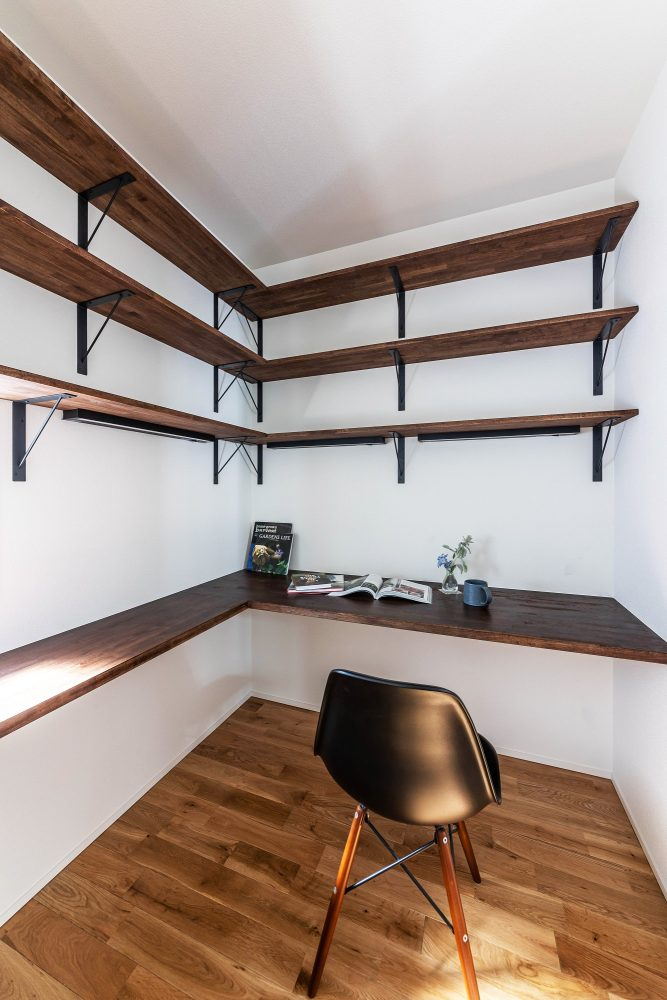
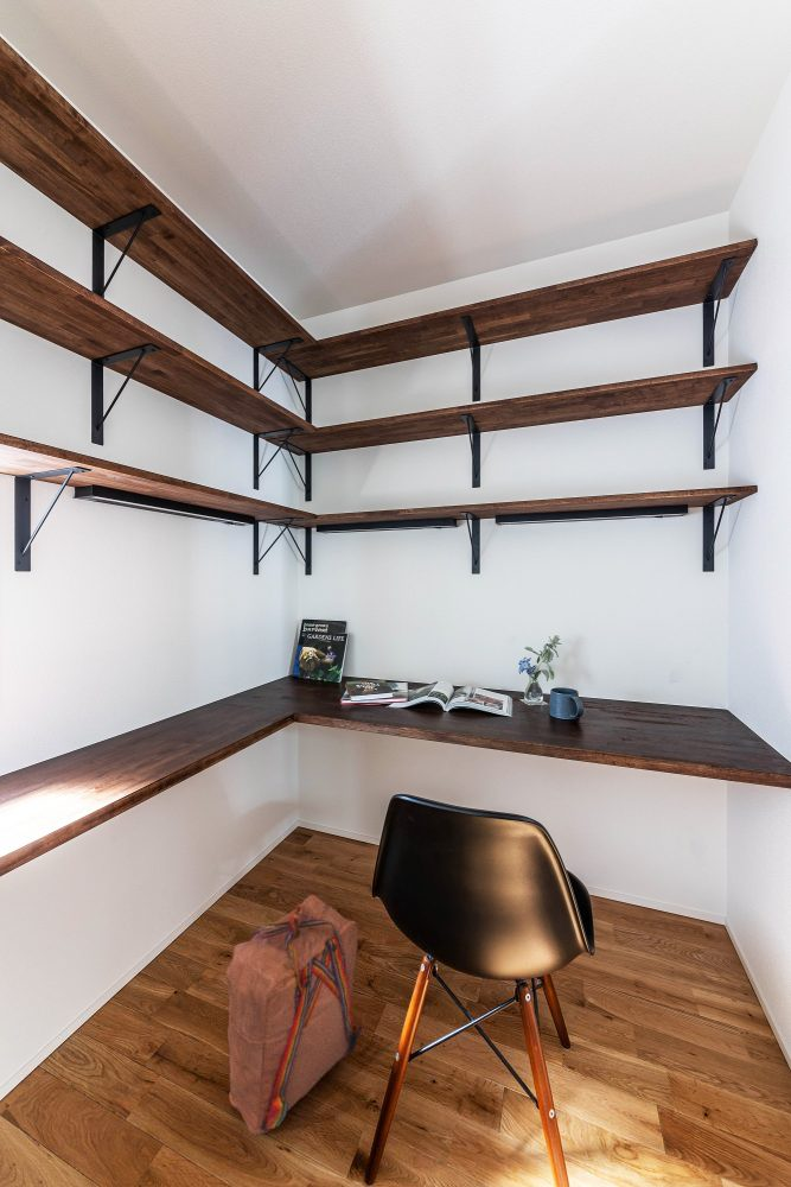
+ backpack [225,894,365,1137]
